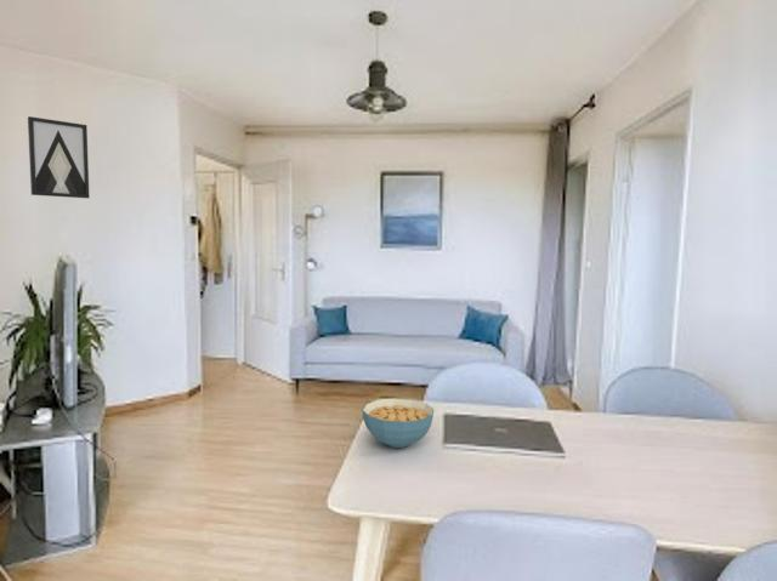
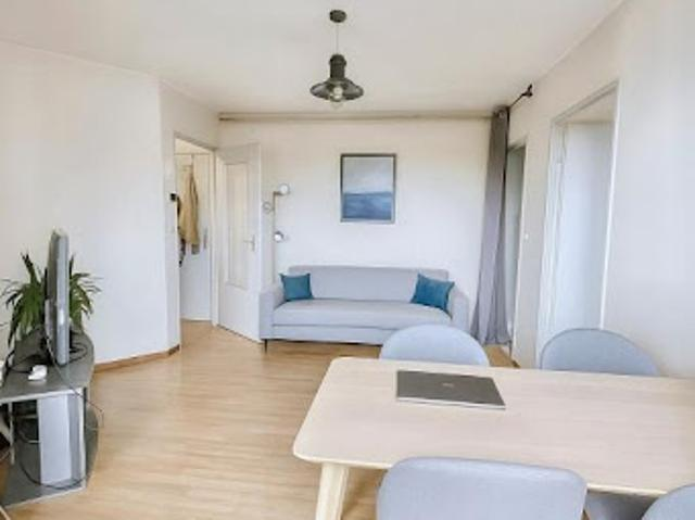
- wall art [27,115,91,199]
- cereal bowl [361,398,436,449]
